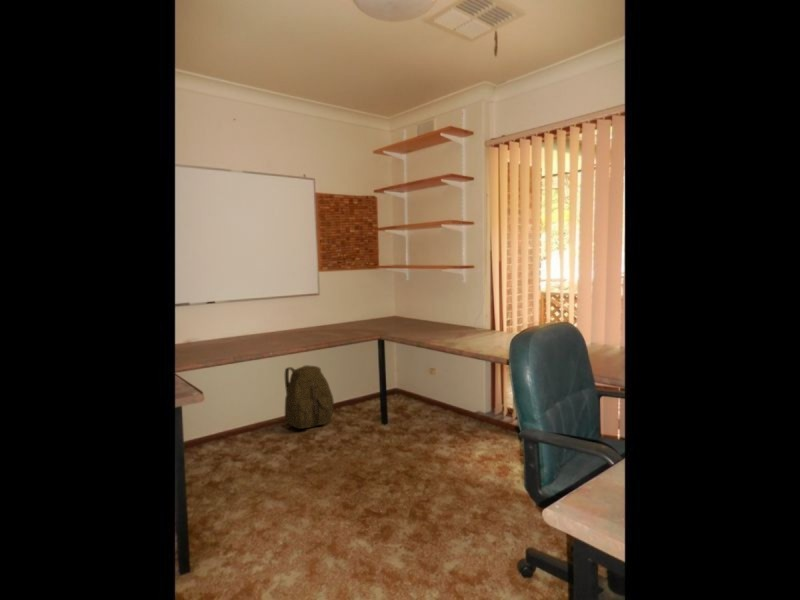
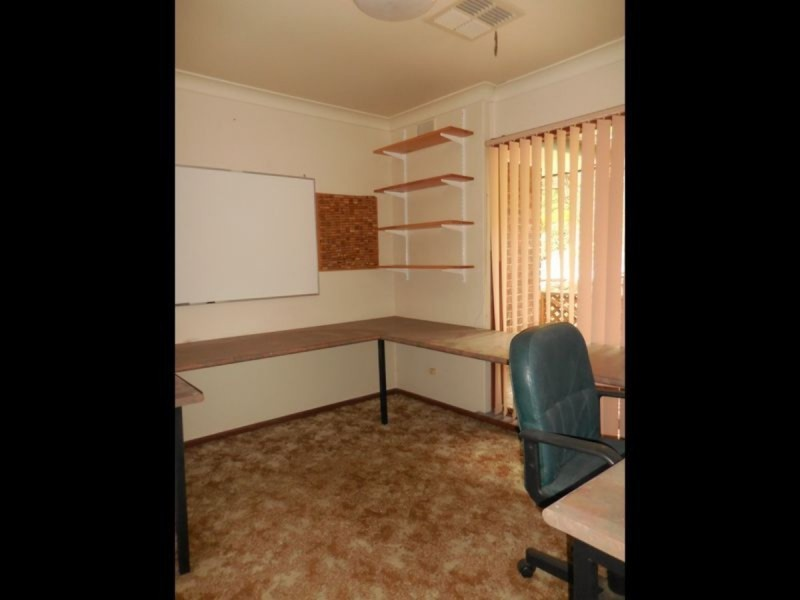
- backpack [284,364,335,430]
